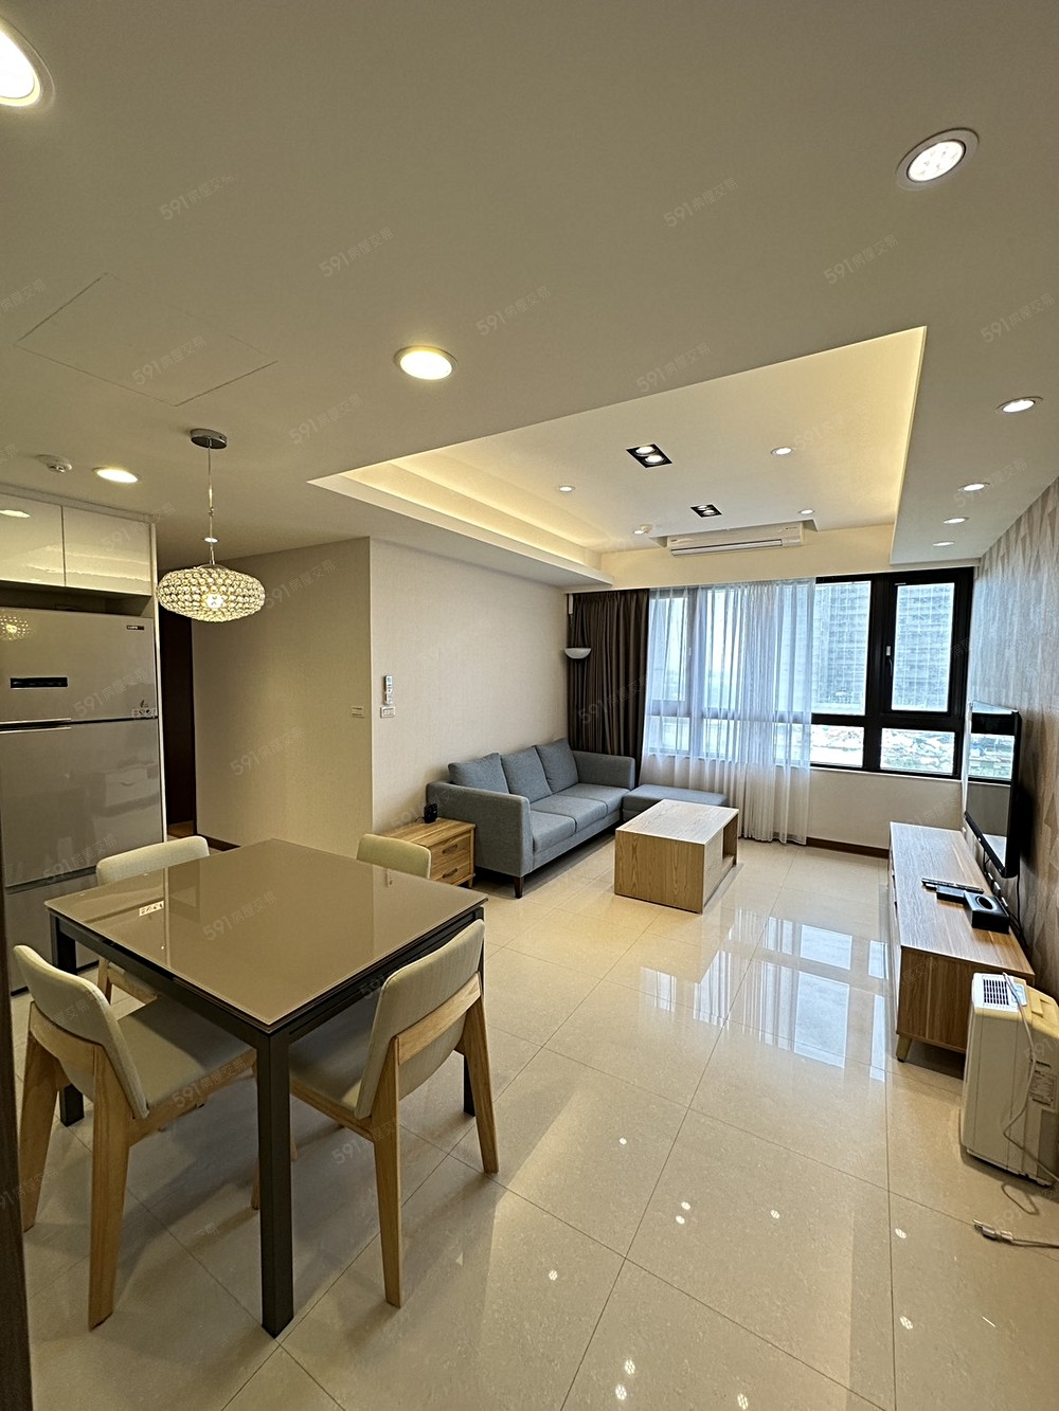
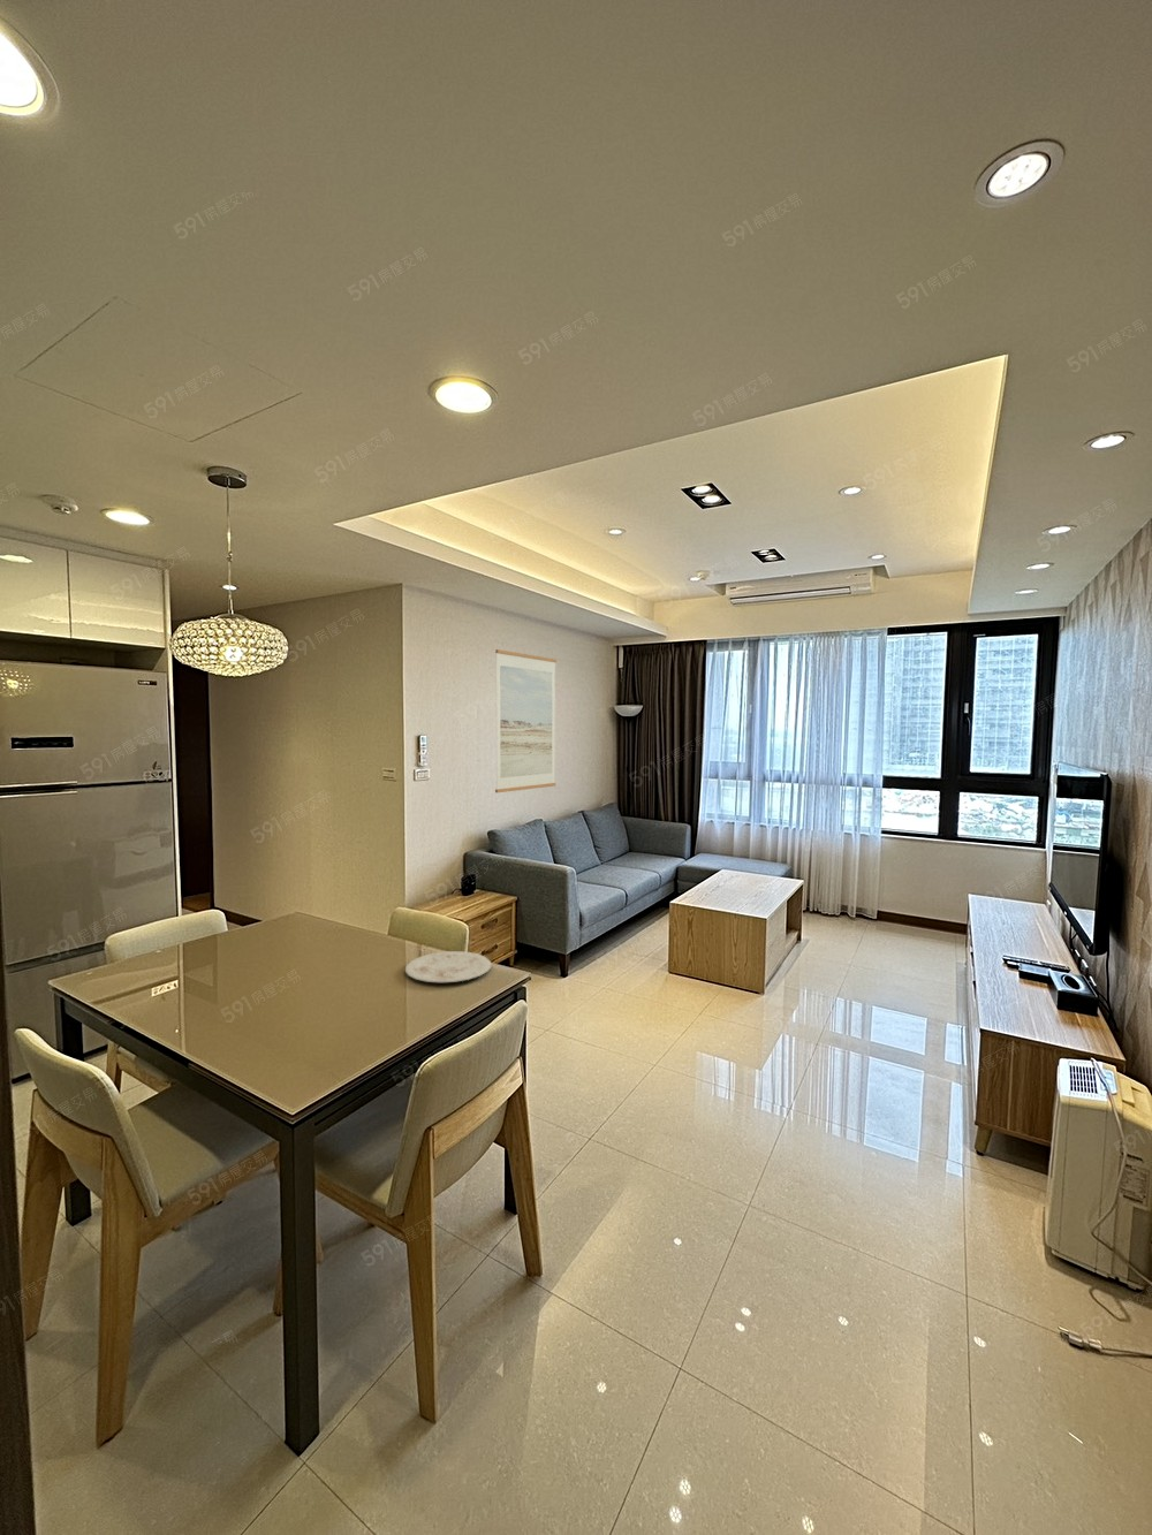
+ wall art [494,648,558,794]
+ plate [404,950,493,983]
